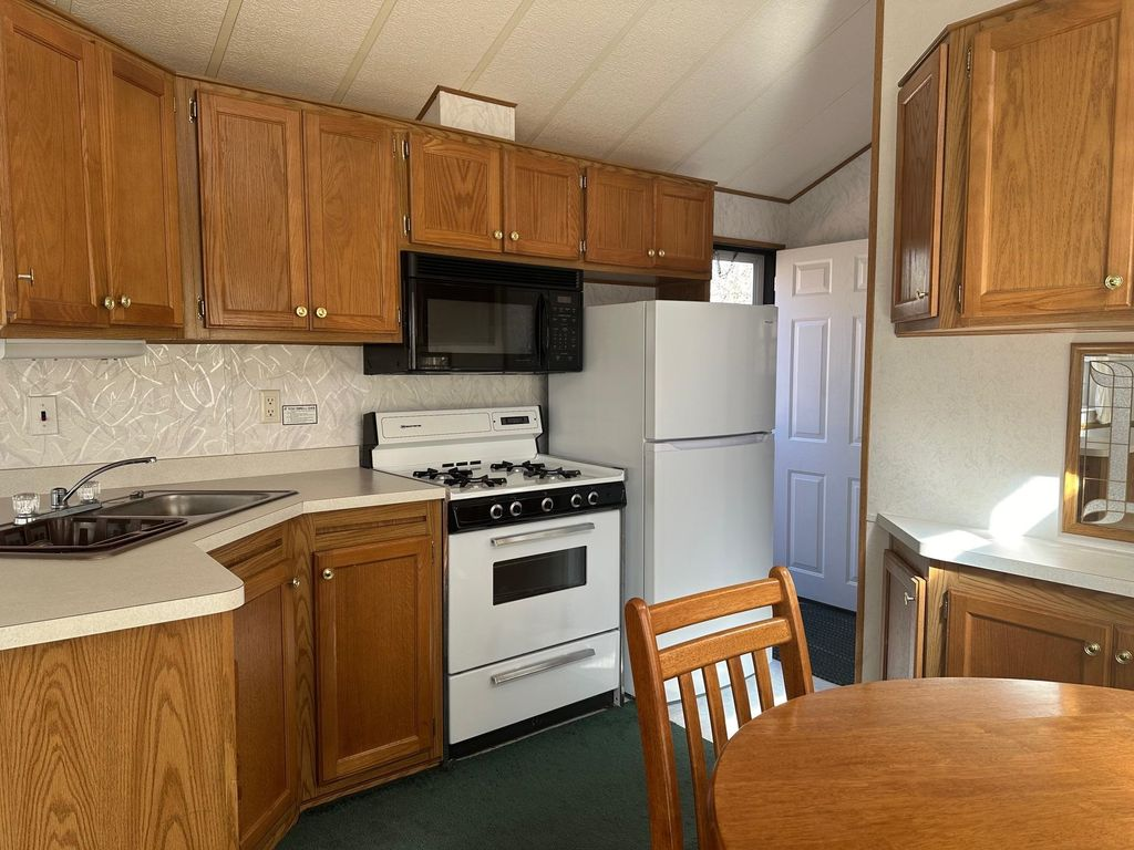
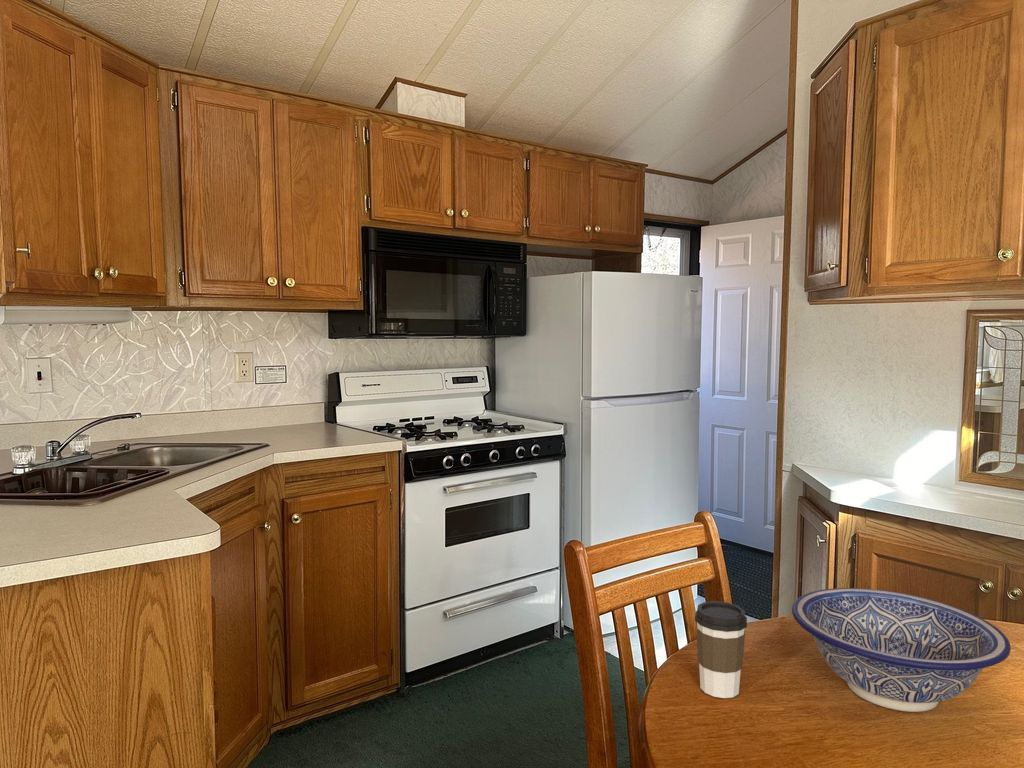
+ coffee cup [694,600,748,699]
+ decorative bowl [791,587,1012,713]
